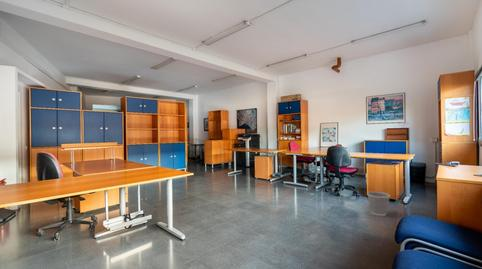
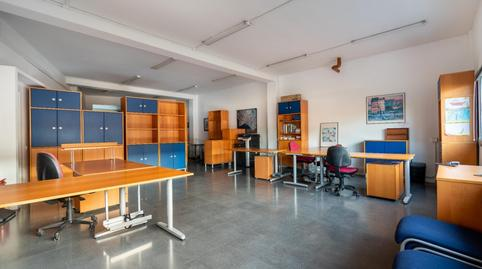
- wastebasket [366,190,391,217]
